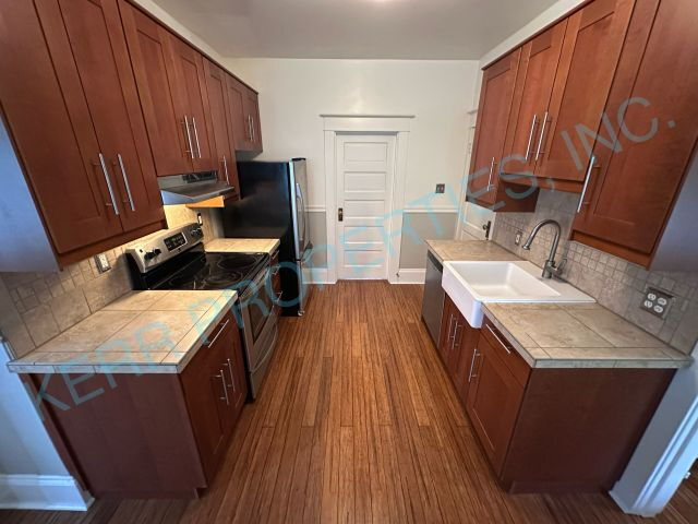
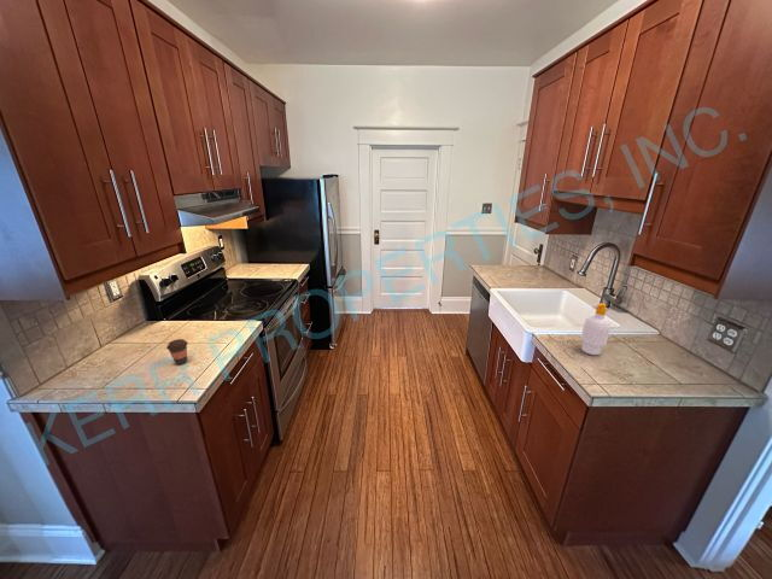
+ coffee cup [165,338,189,367]
+ soap bottle [580,302,612,356]
